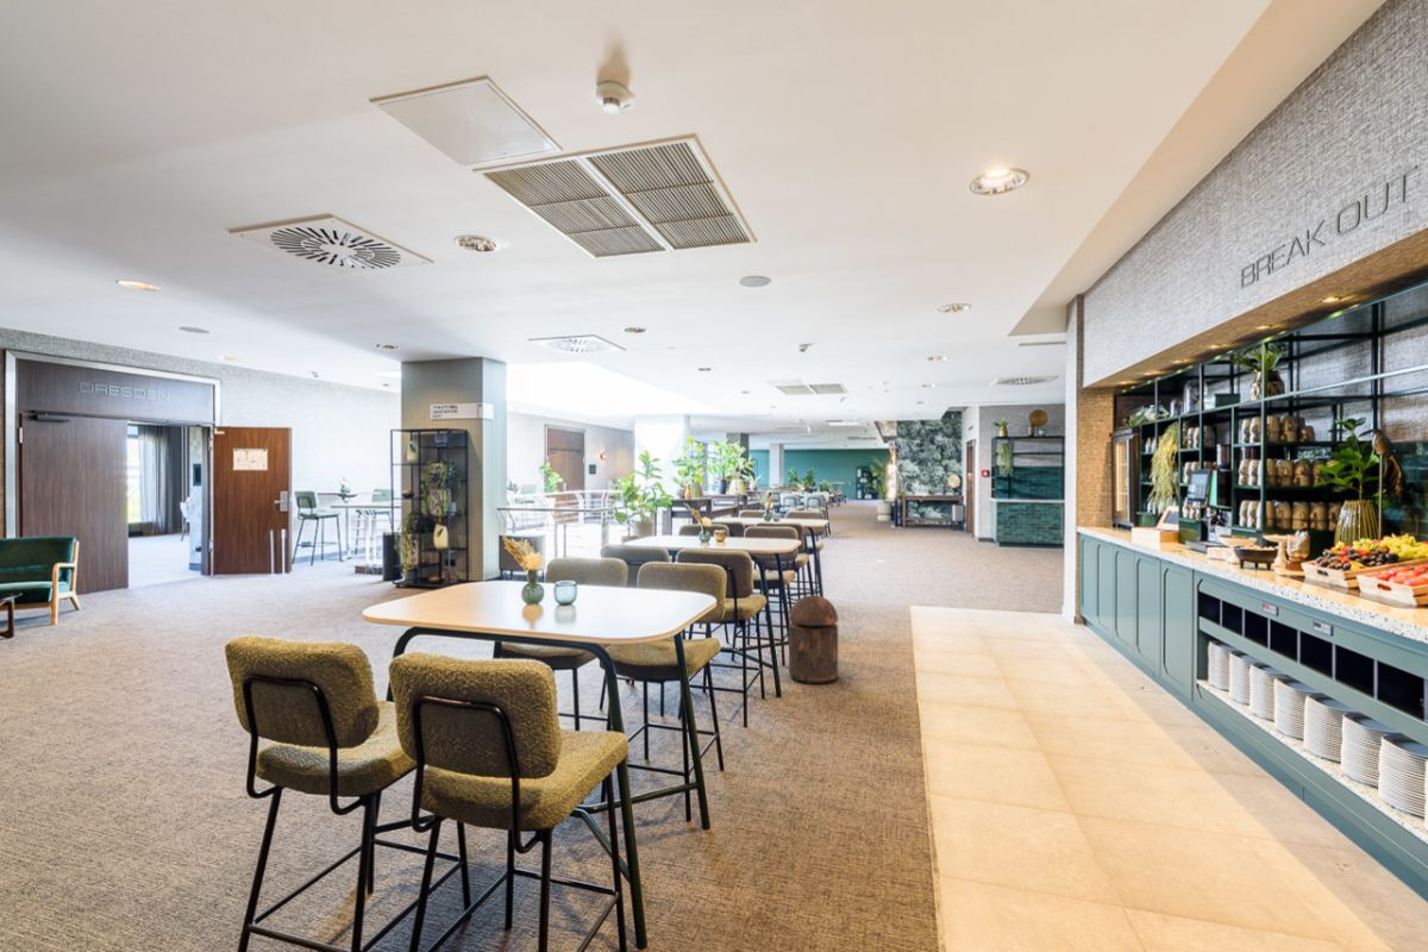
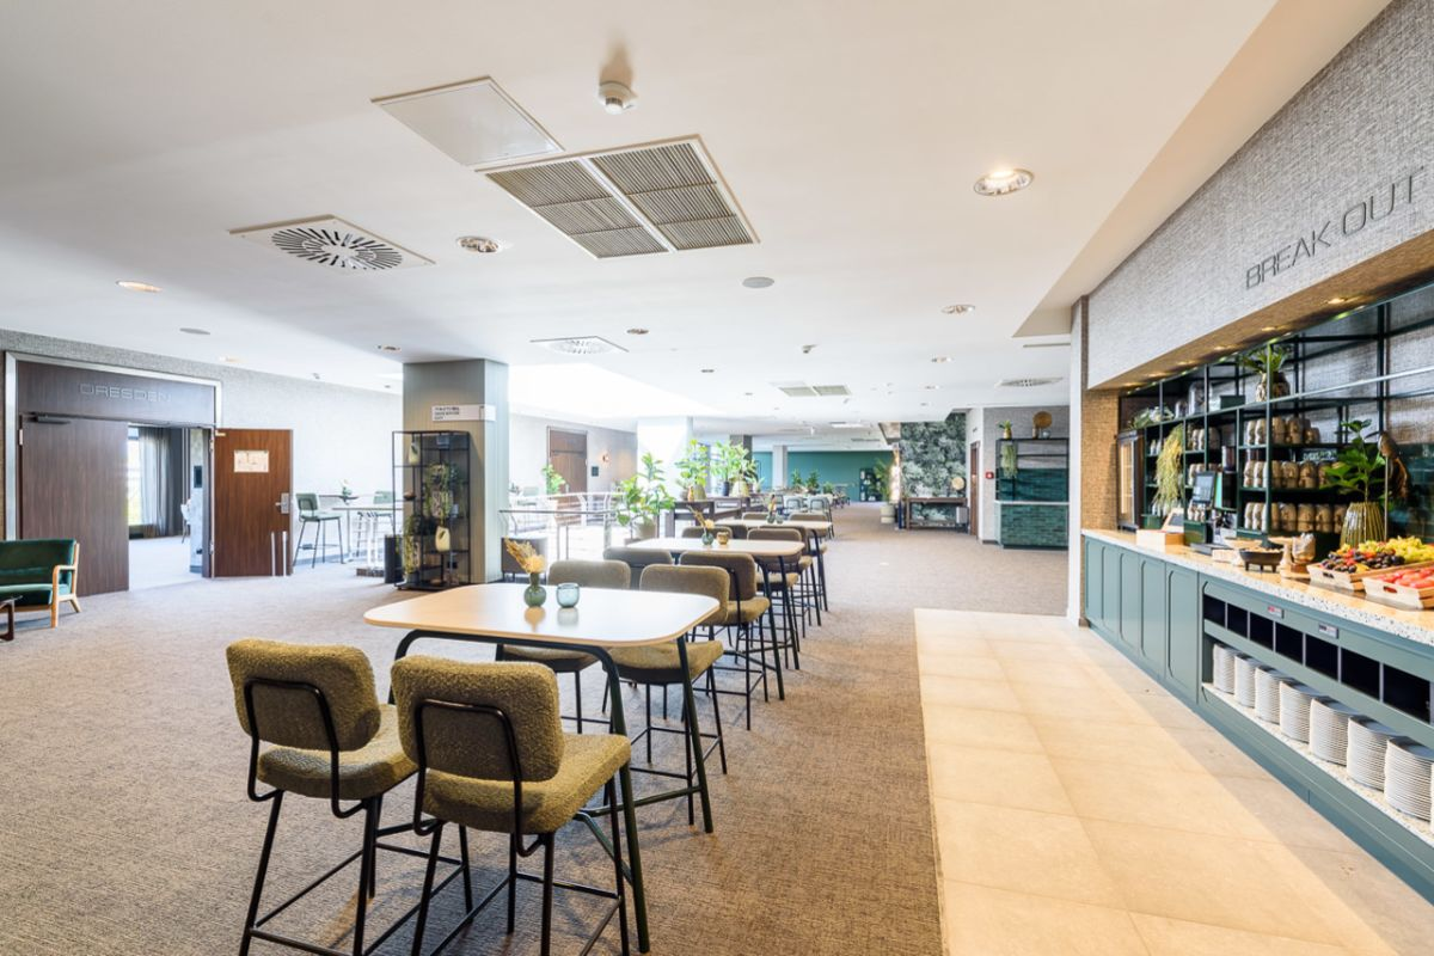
- trash can [788,594,839,685]
